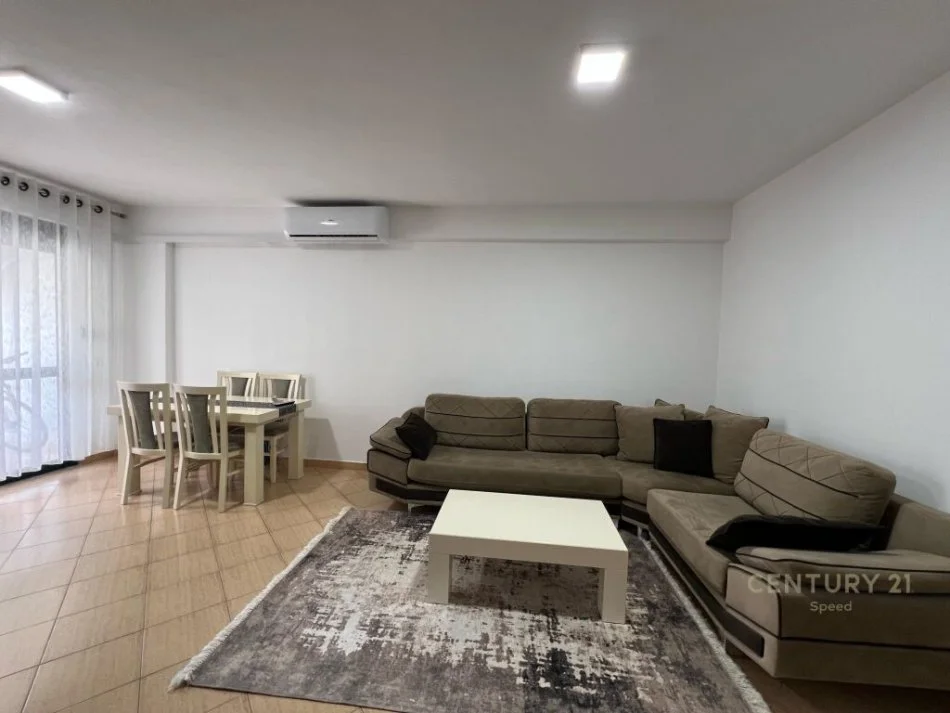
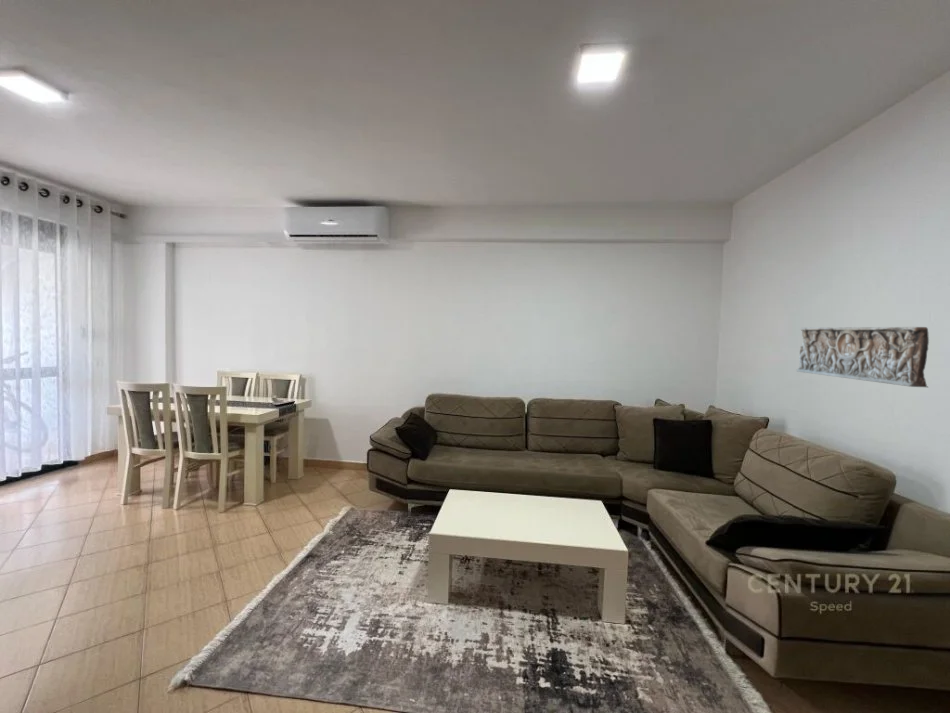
+ wall relief [795,326,930,388]
